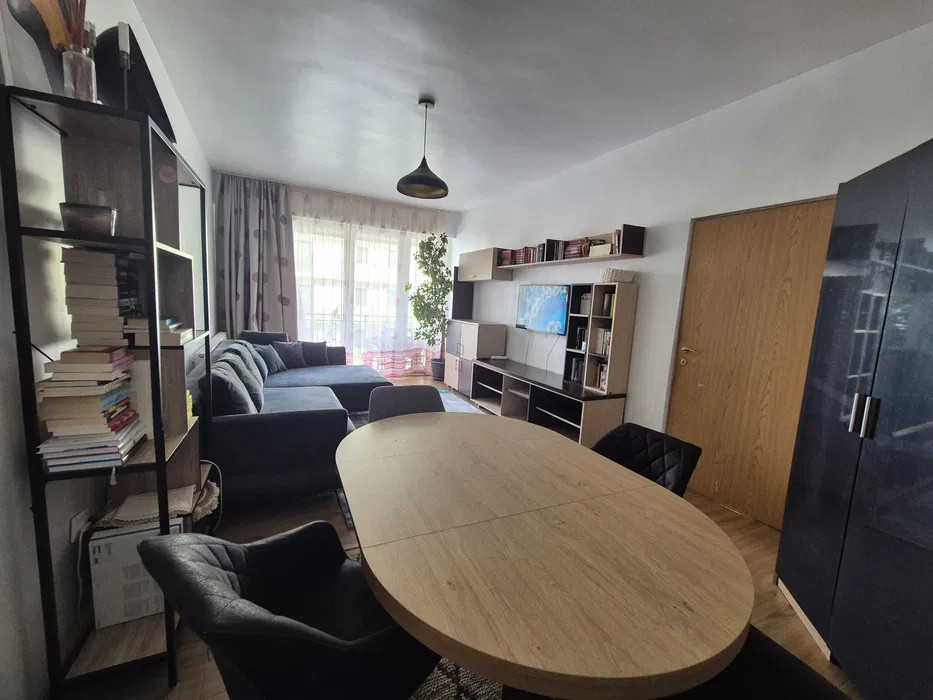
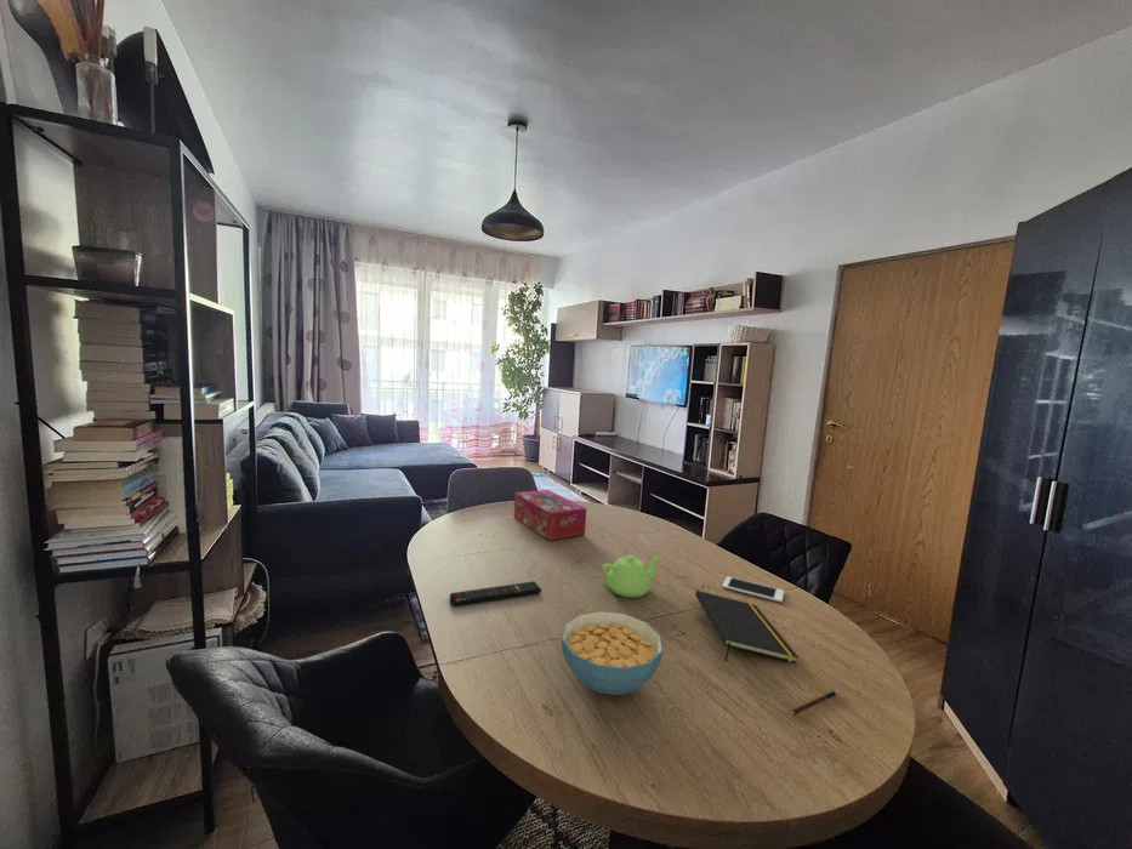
+ tissue box [513,489,587,541]
+ cell phone [721,575,785,604]
+ pen [789,689,841,716]
+ cereal bowl [561,610,665,696]
+ remote control [449,580,542,606]
+ teapot [601,554,662,599]
+ notepad [694,589,800,663]
